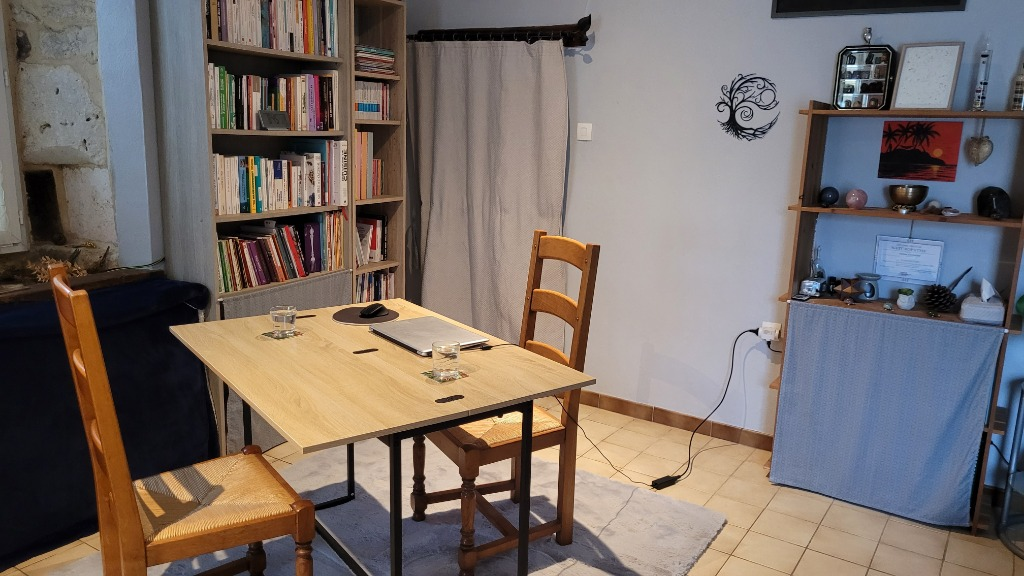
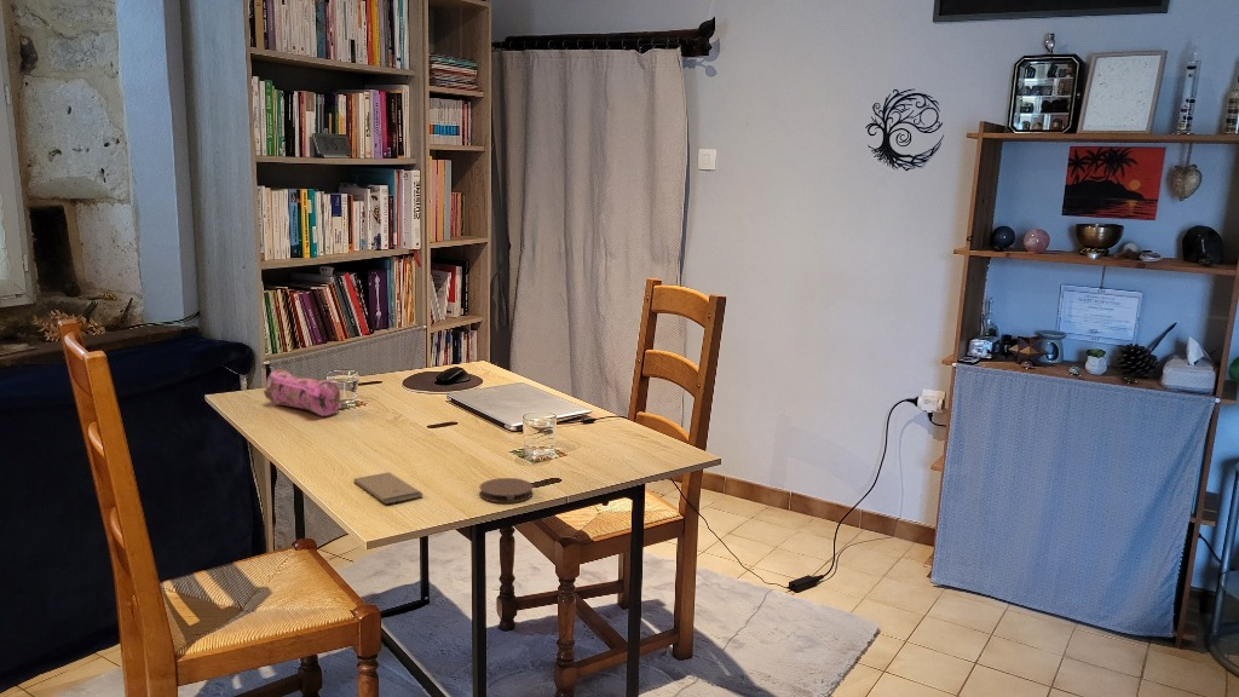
+ smartphone [352,471,423,505]
+ coaster [478,477,534,503]
+ pencil case [263,368,341,417]
